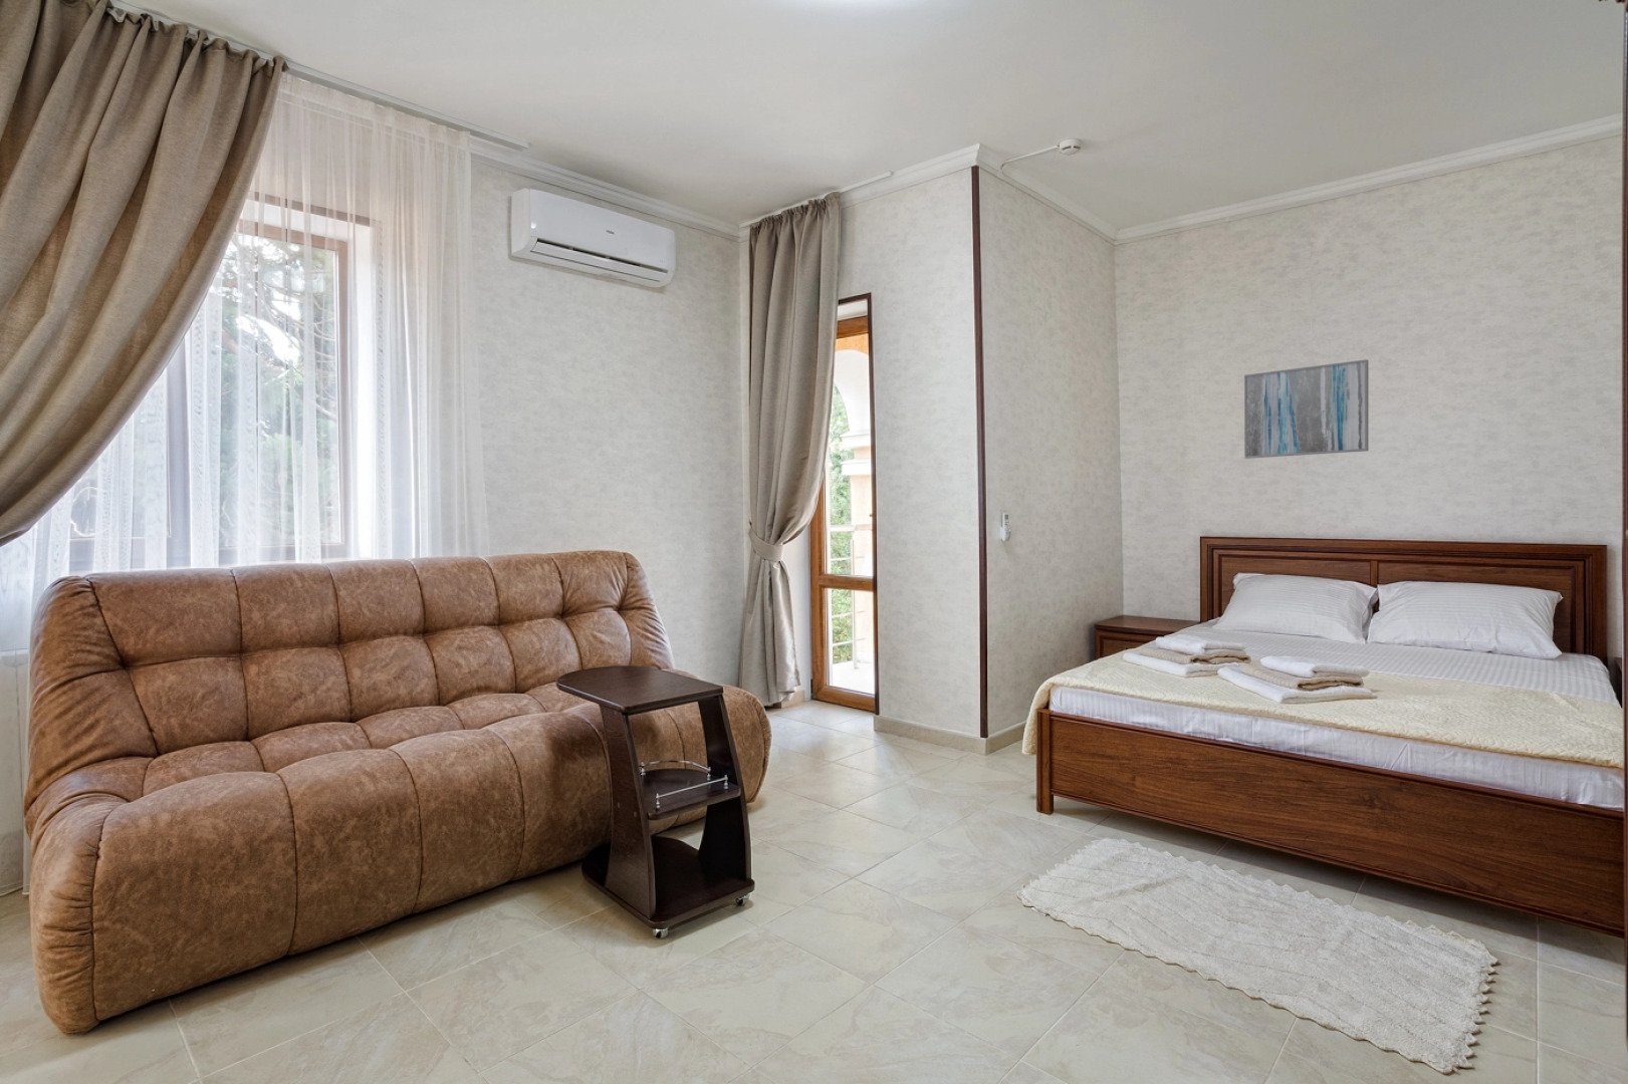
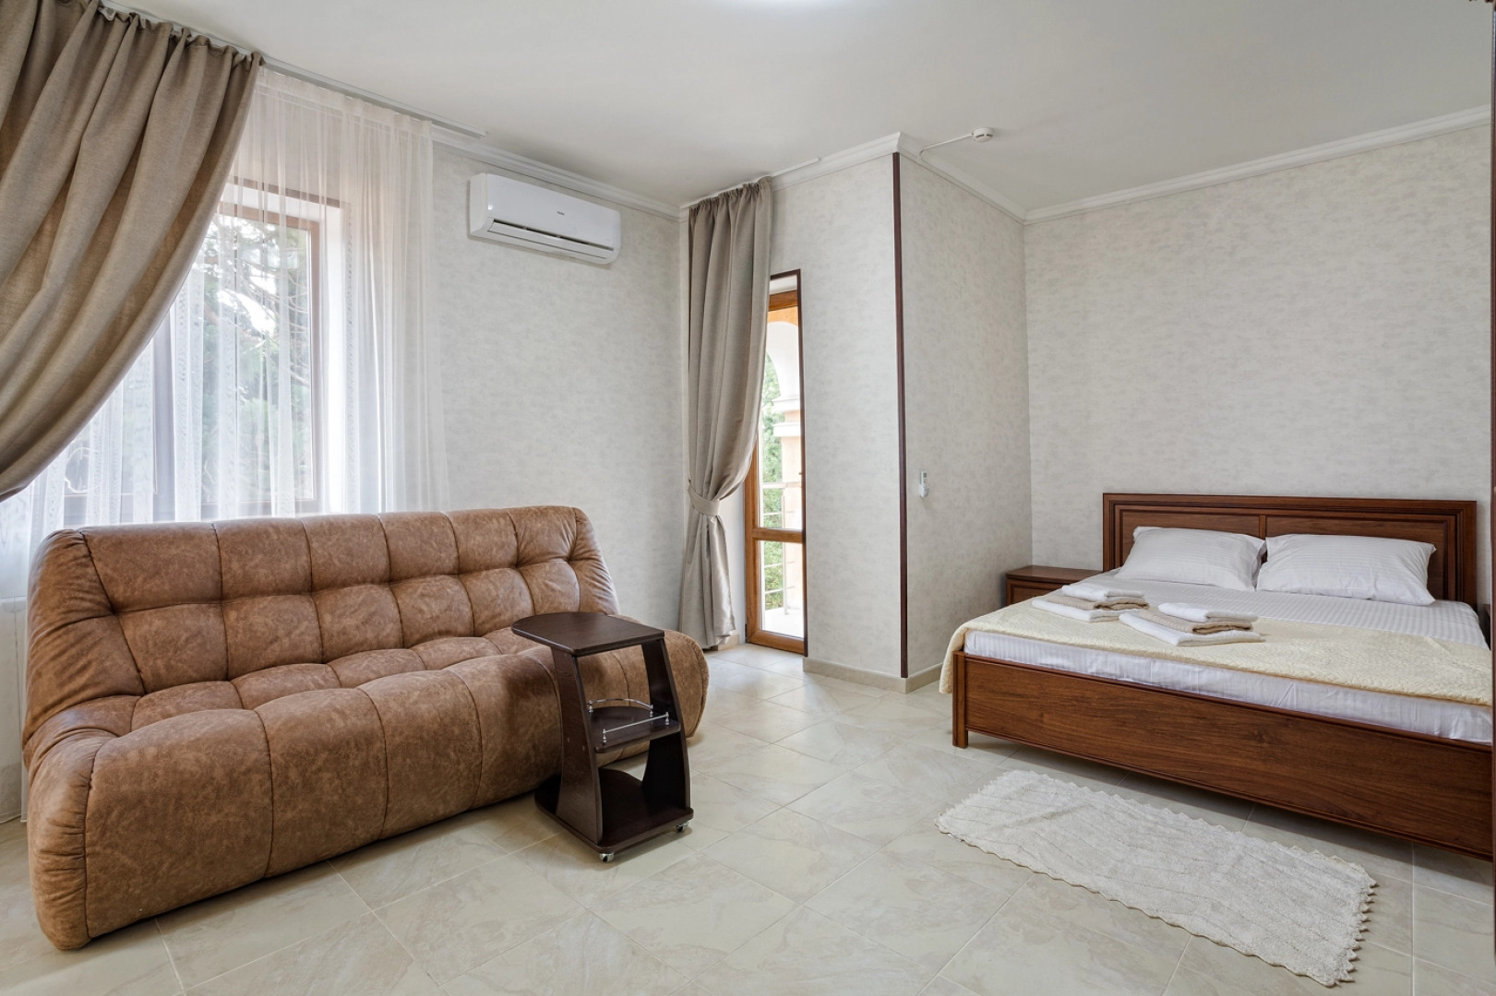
- wall art [1243,358,1370,460]
